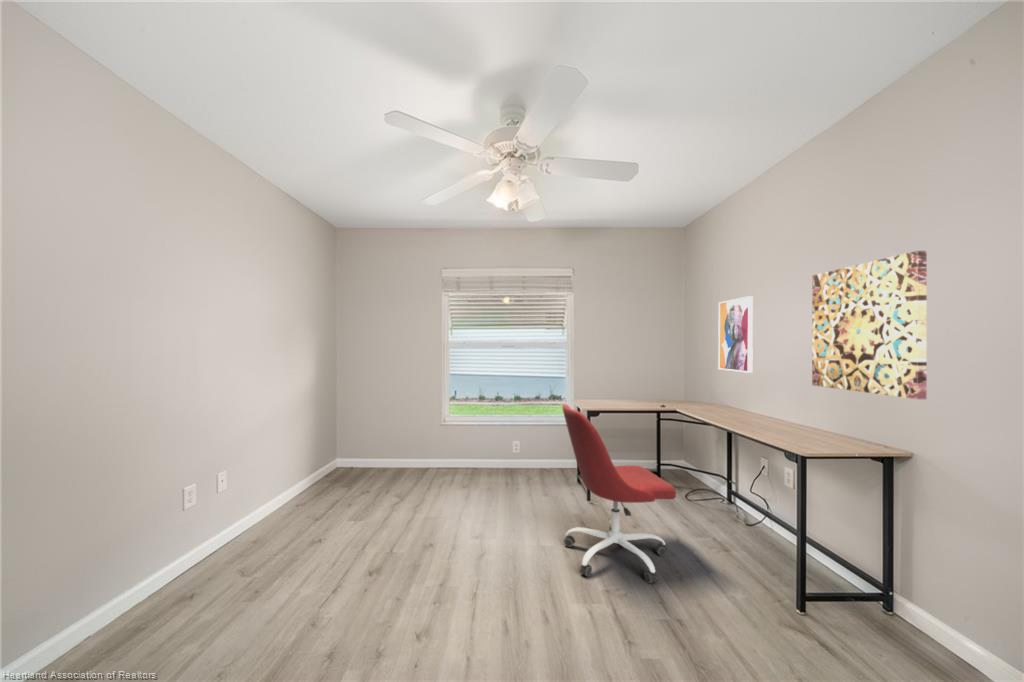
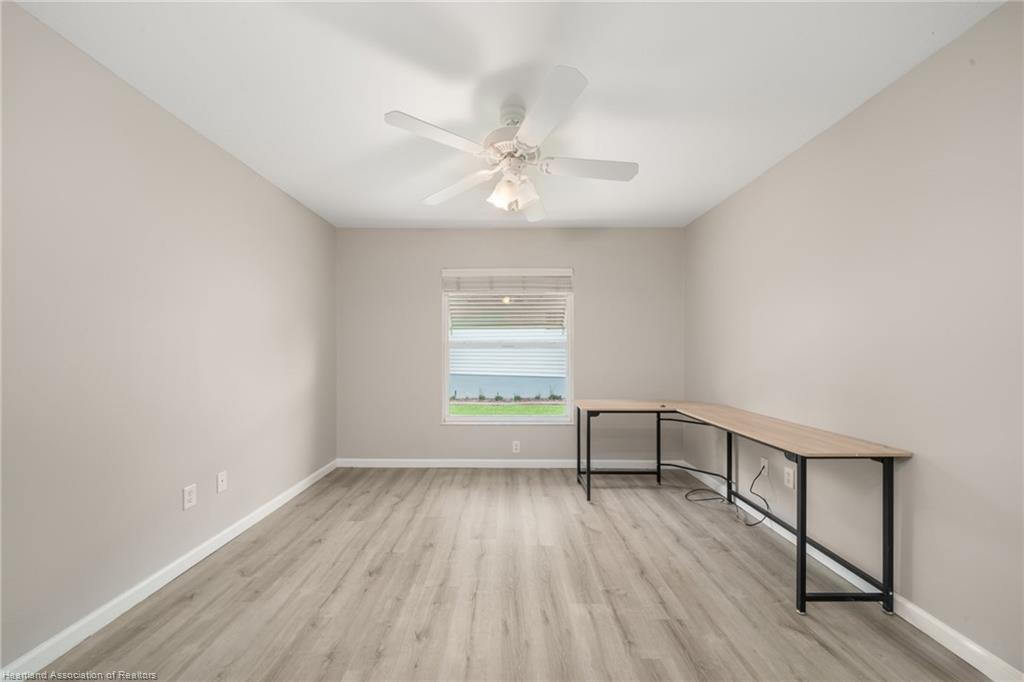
- wall art [717,295,754,374]
- office chair [561,403,677,584]
- wall art [811,250,928,400]
